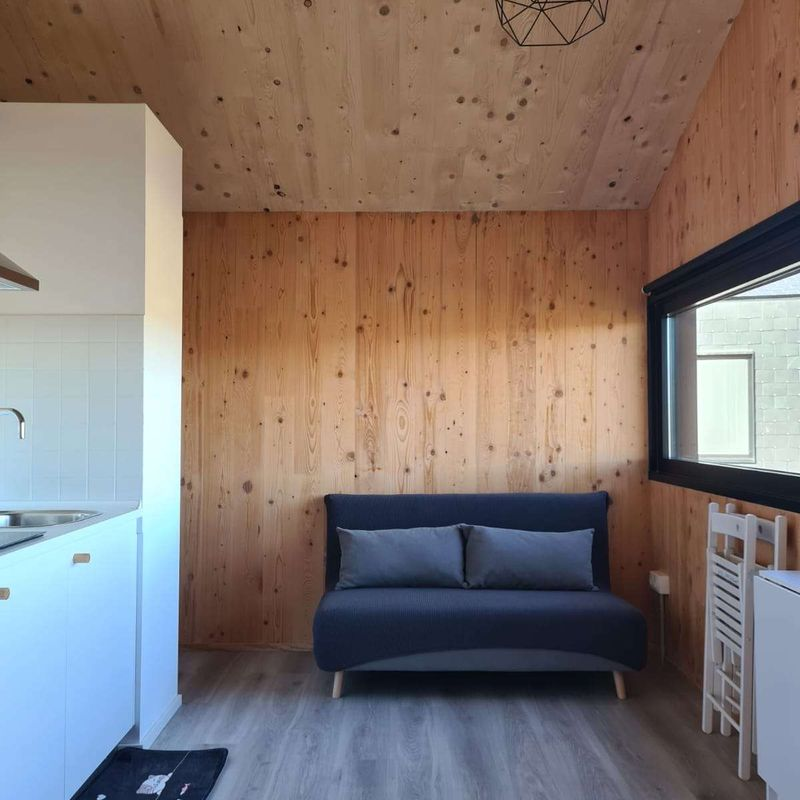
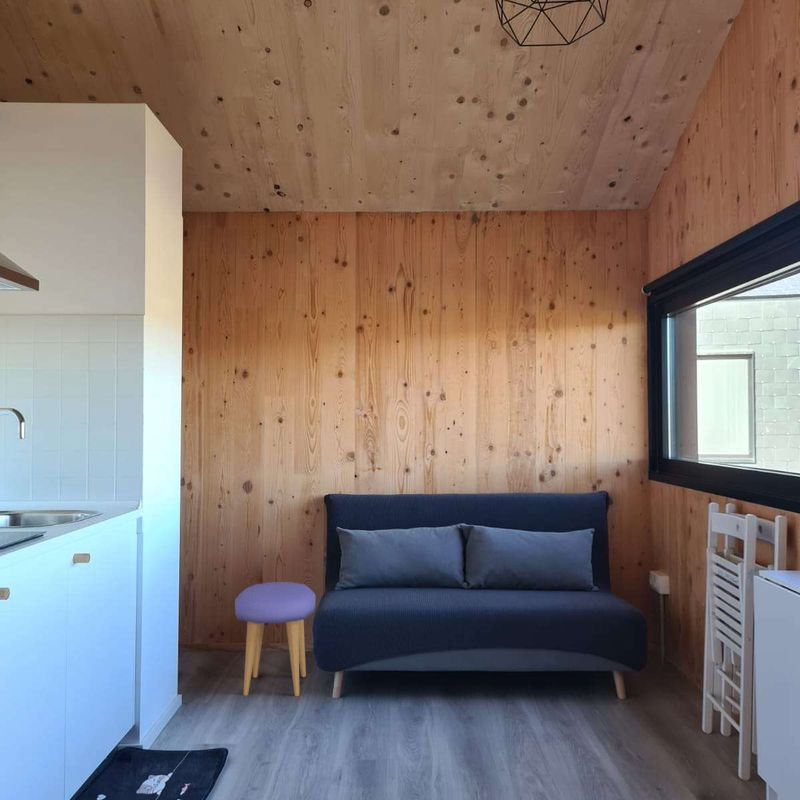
+ stool [234,581,317,697]
